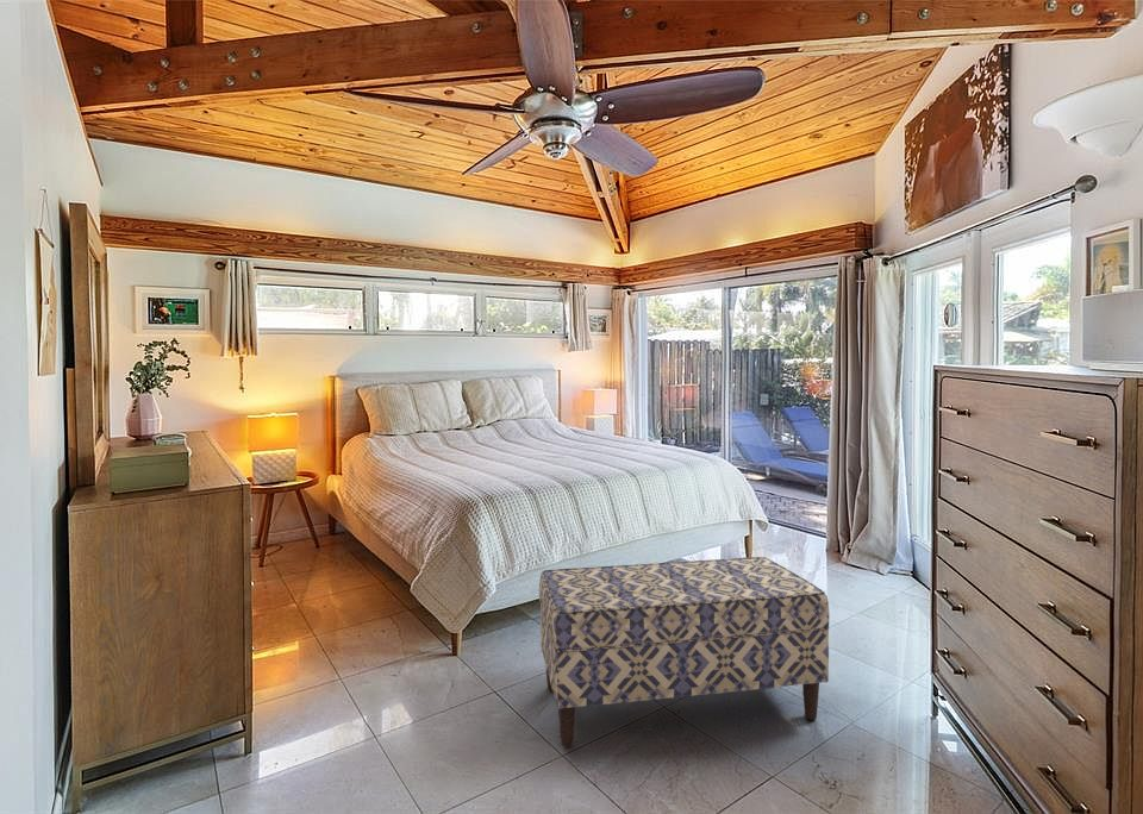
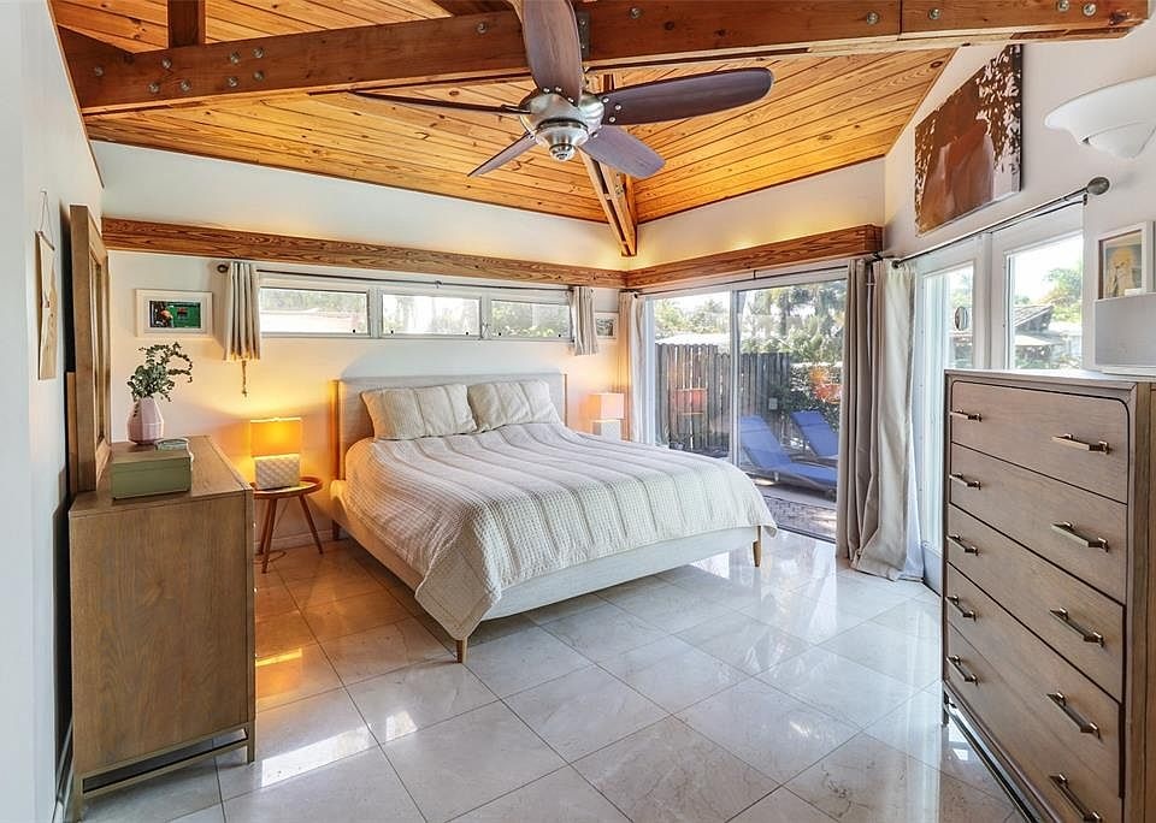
- bench [538,556,830,747]
